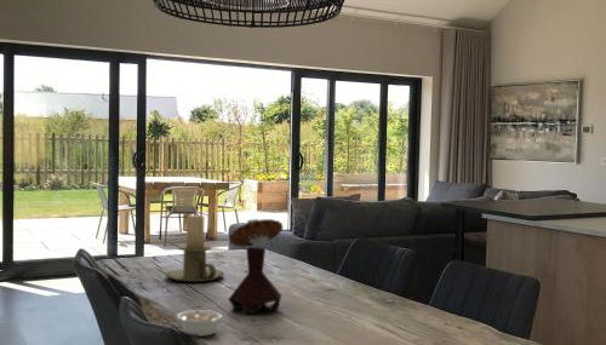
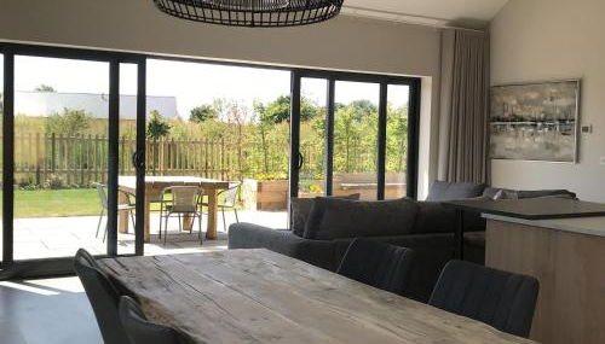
- candle holder [164,214,225,283]
- legume [176,303,224,338]
- mushroom [227,218,284,315]
